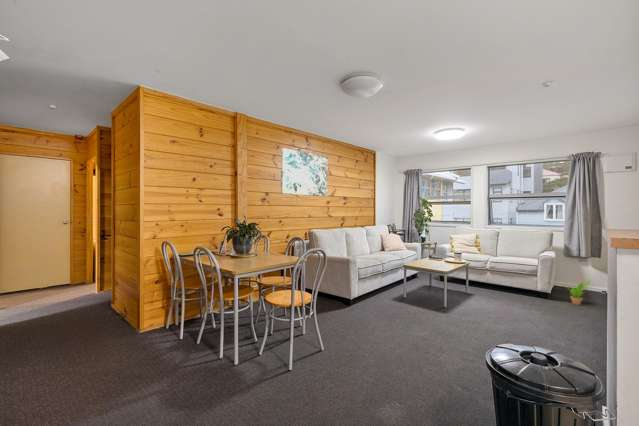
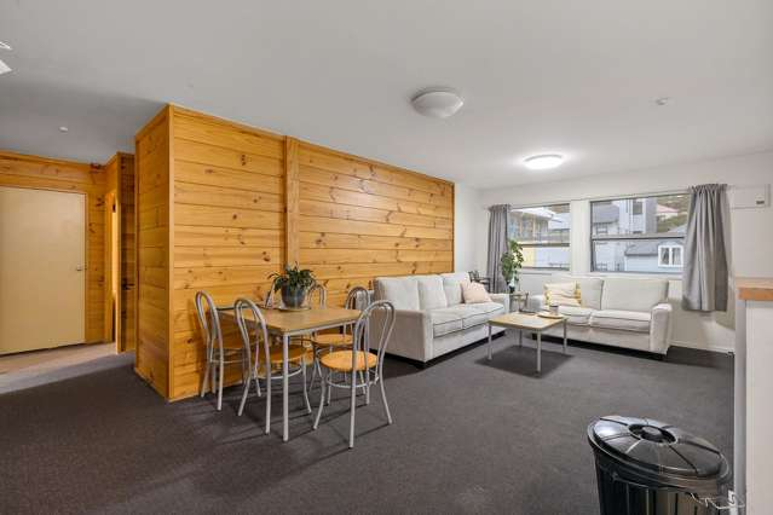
- potted plant [562,279,592,306]
- wall art [280,147,329,197]
